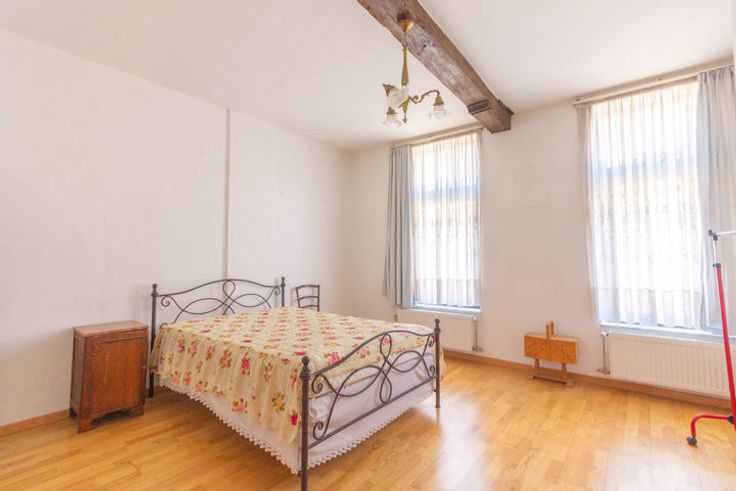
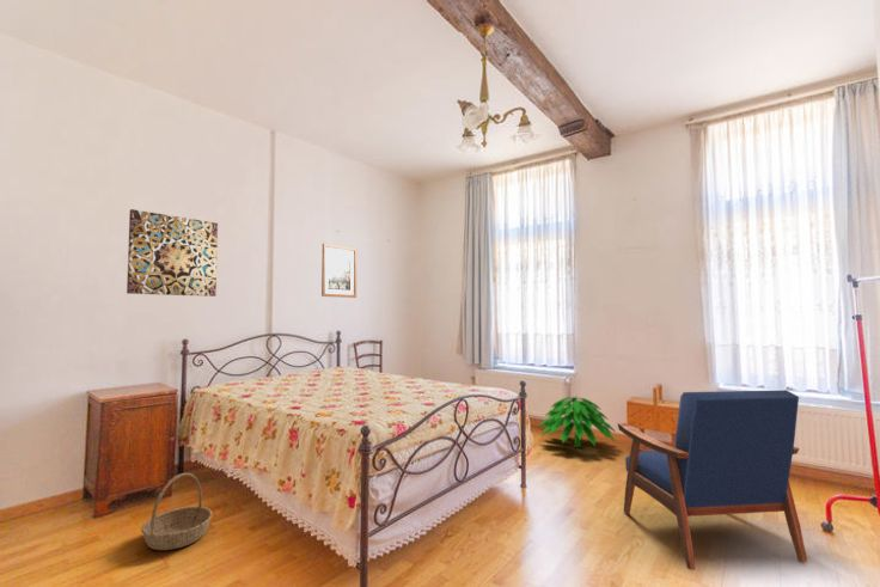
+ wall art [126,208,219,298]
+ basket [140,472,214,551]
+ indoor plant [538,396,617,448]
+ armchair [617,389,808,571]
+ wall art [320,243,359,299]
